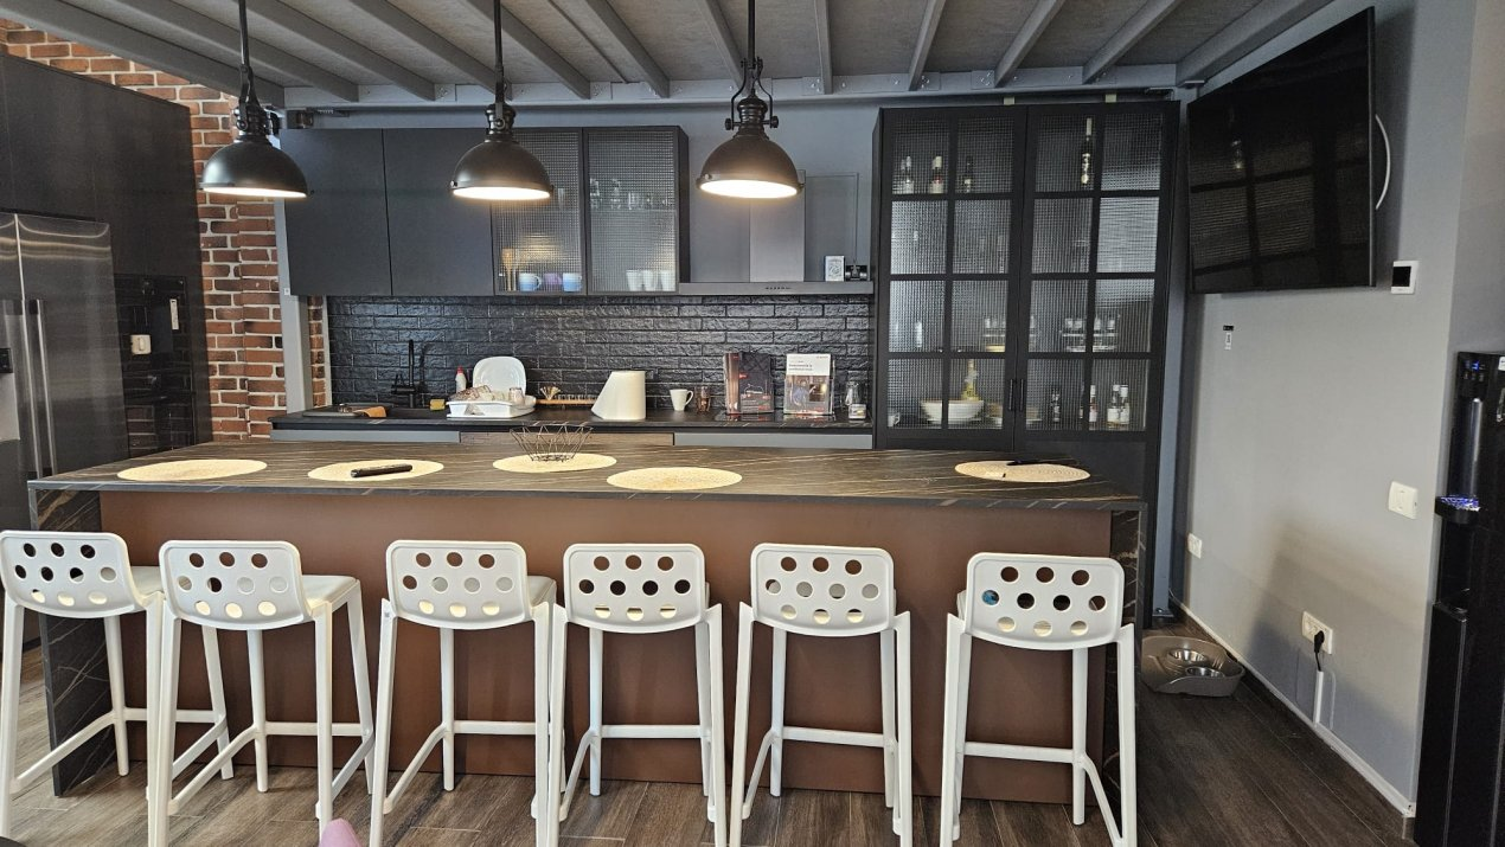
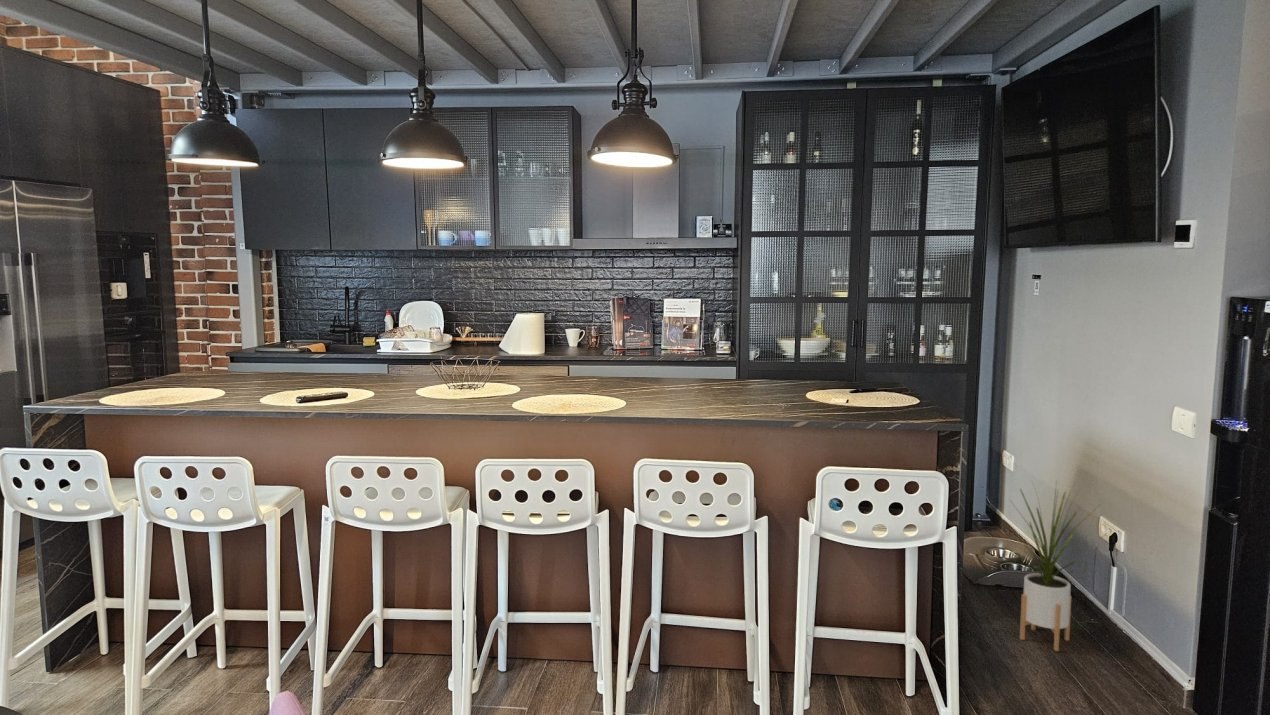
+ house plant [1002,478,1108,652]
